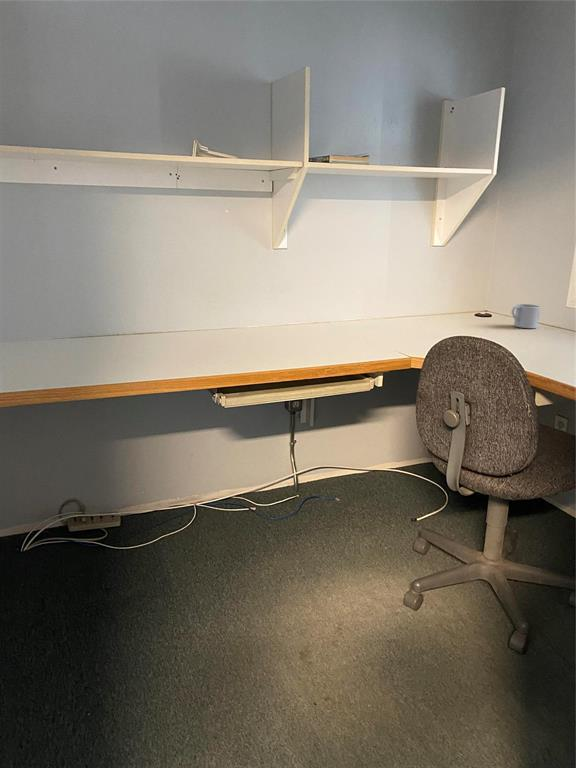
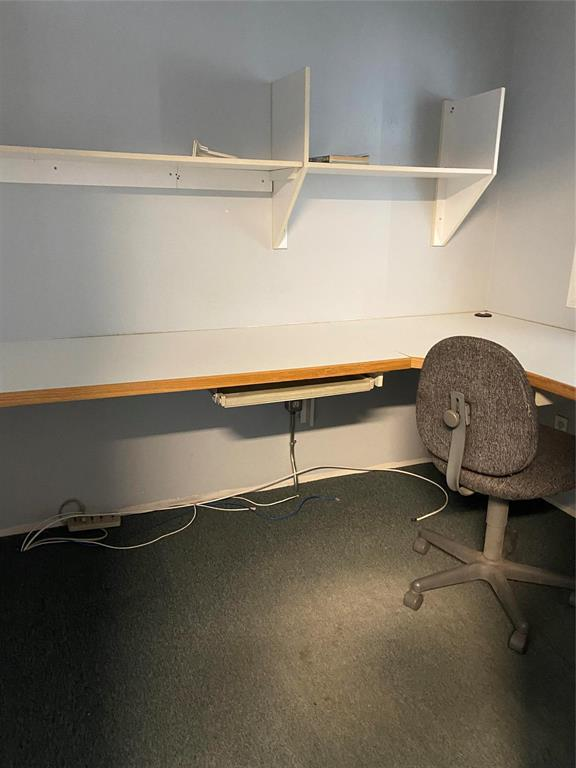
- mug [511,303,541,329]
